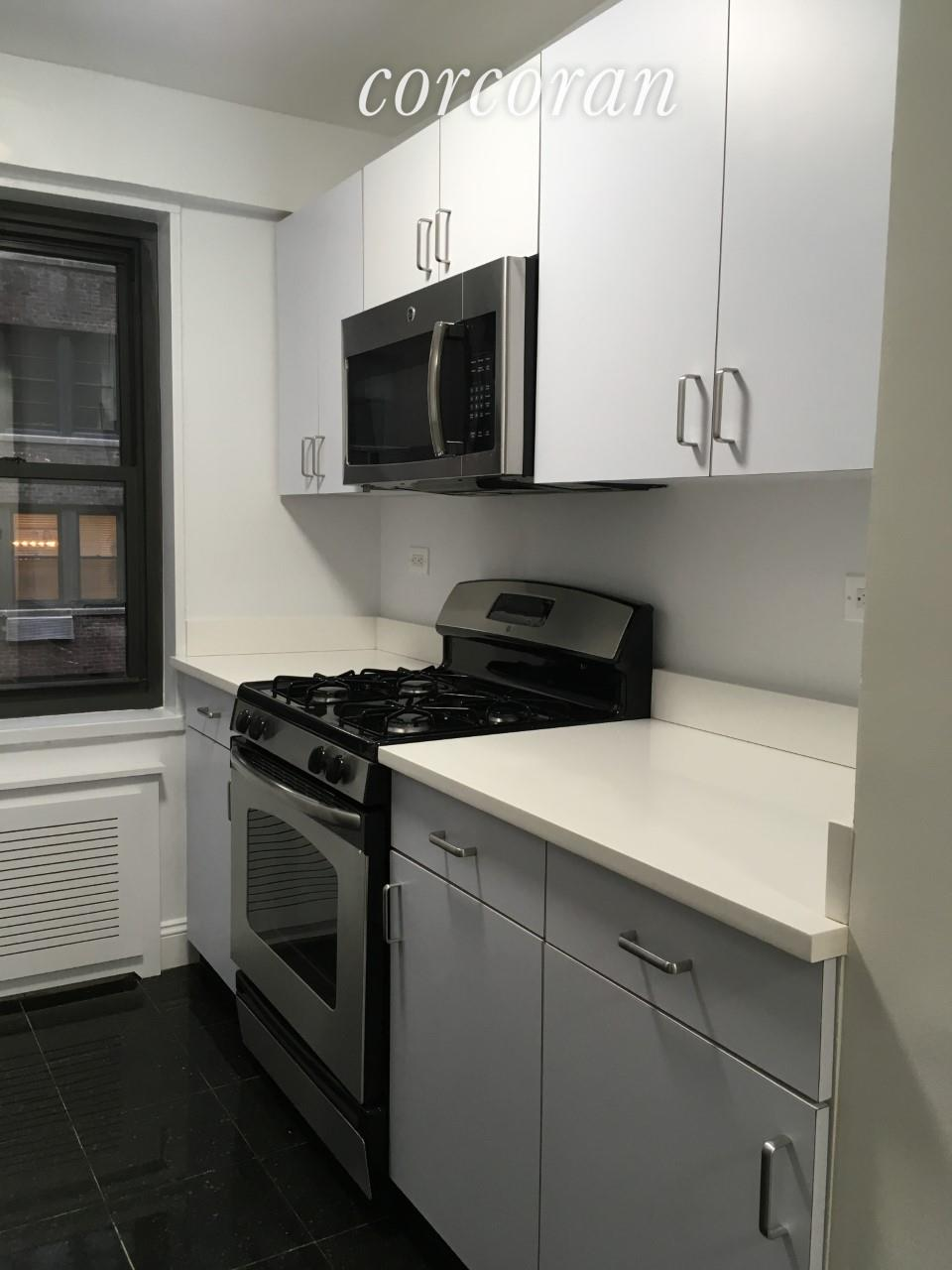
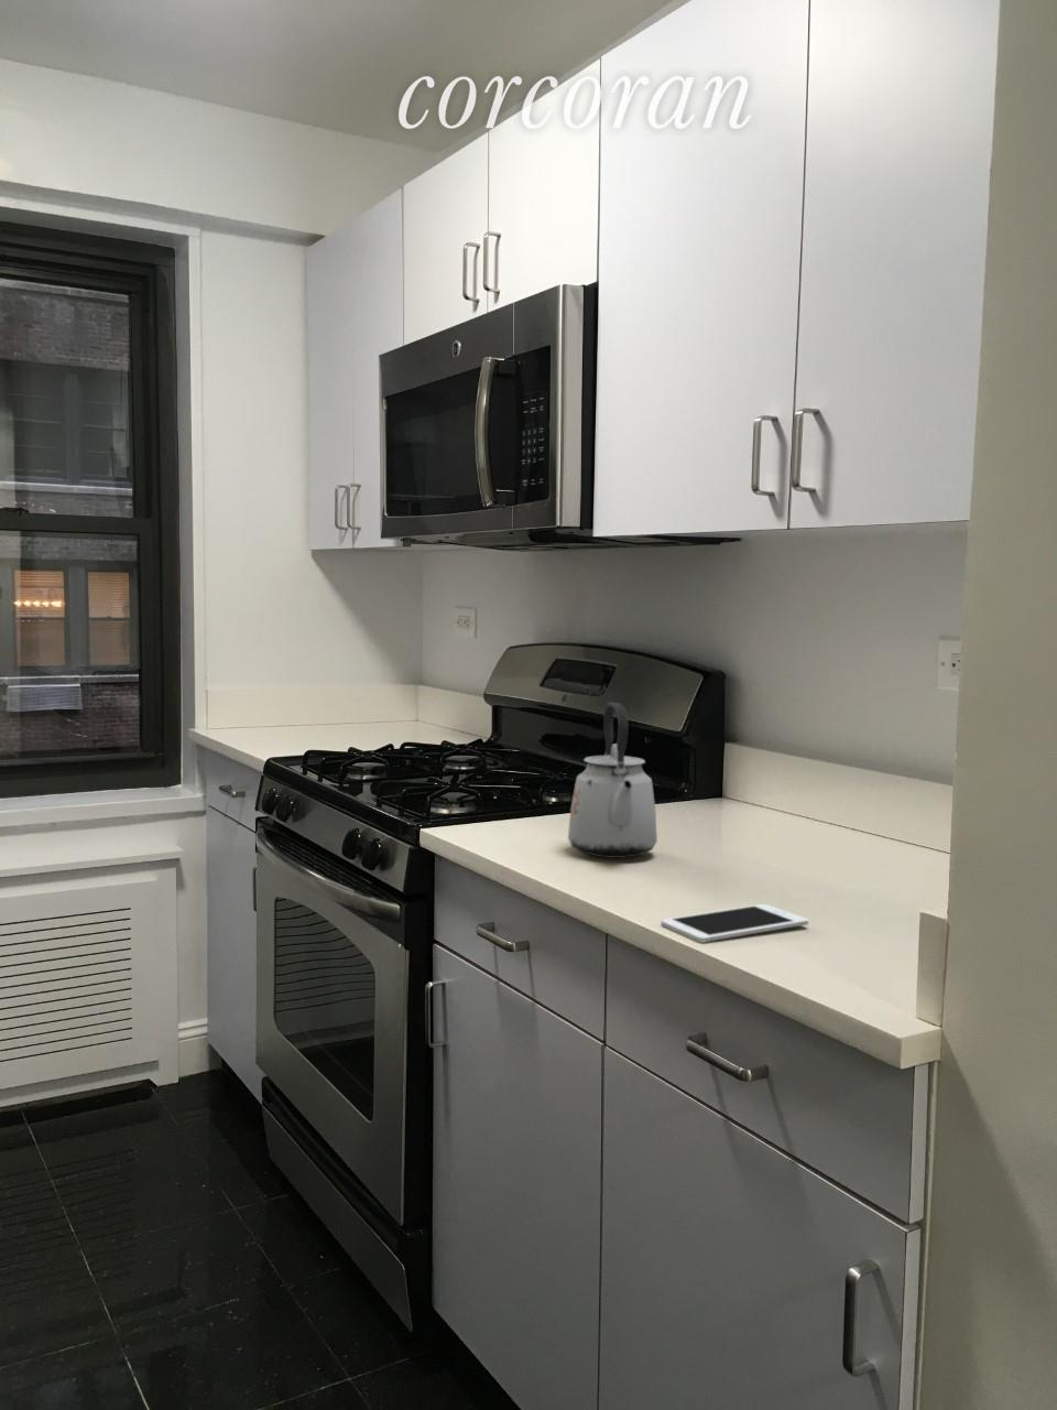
+ cell phone [661,904,809,944]
+ kettle [567,702,658,859]
